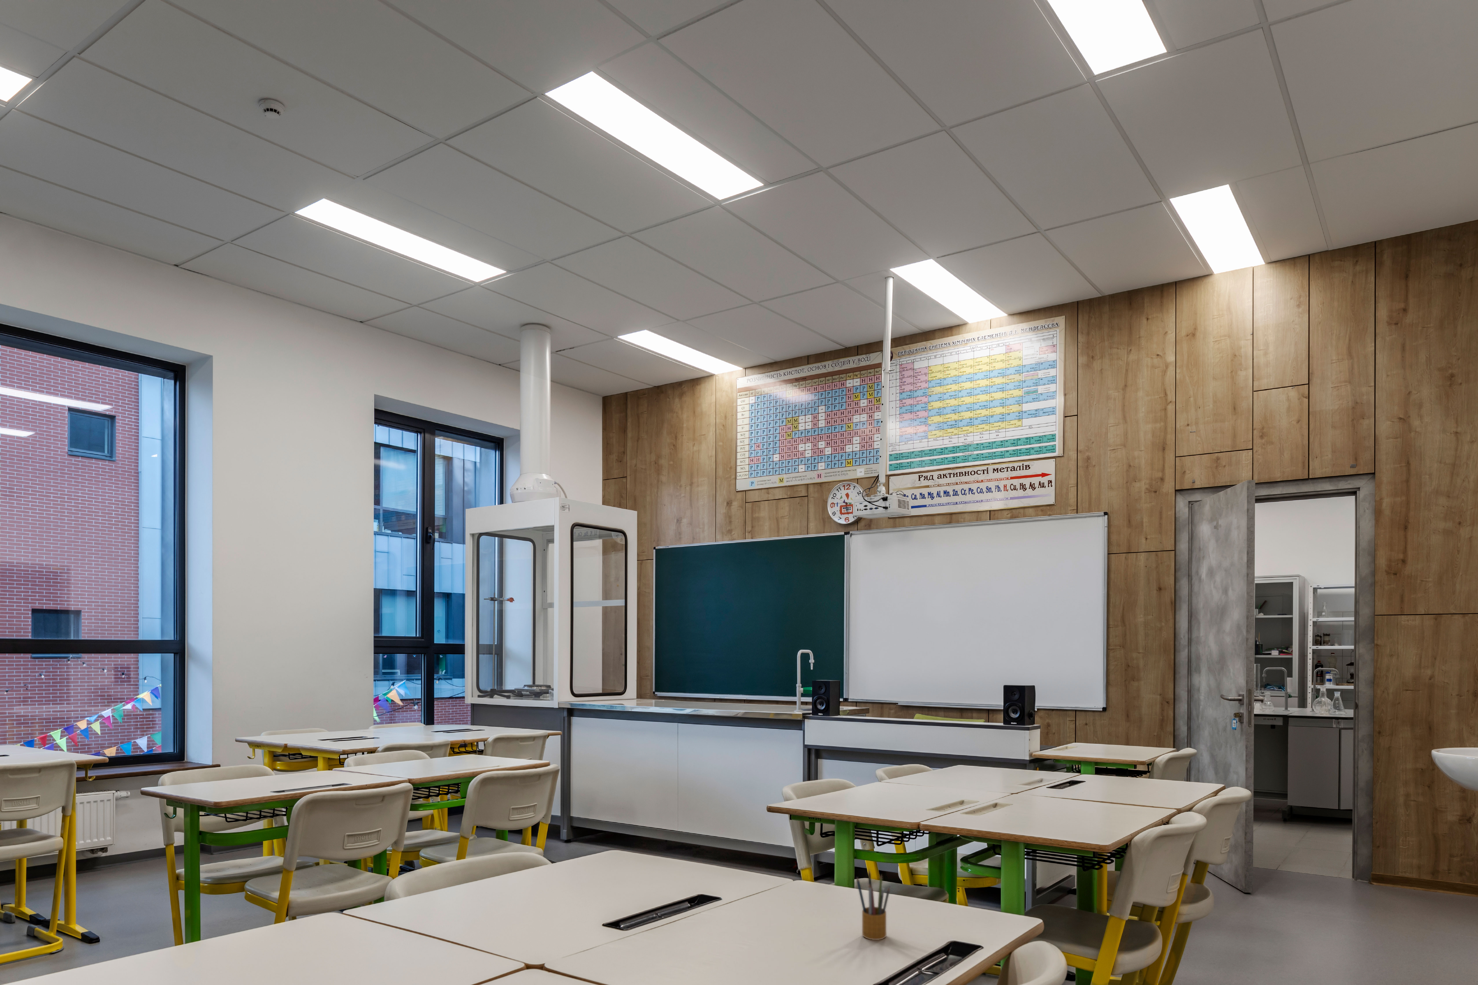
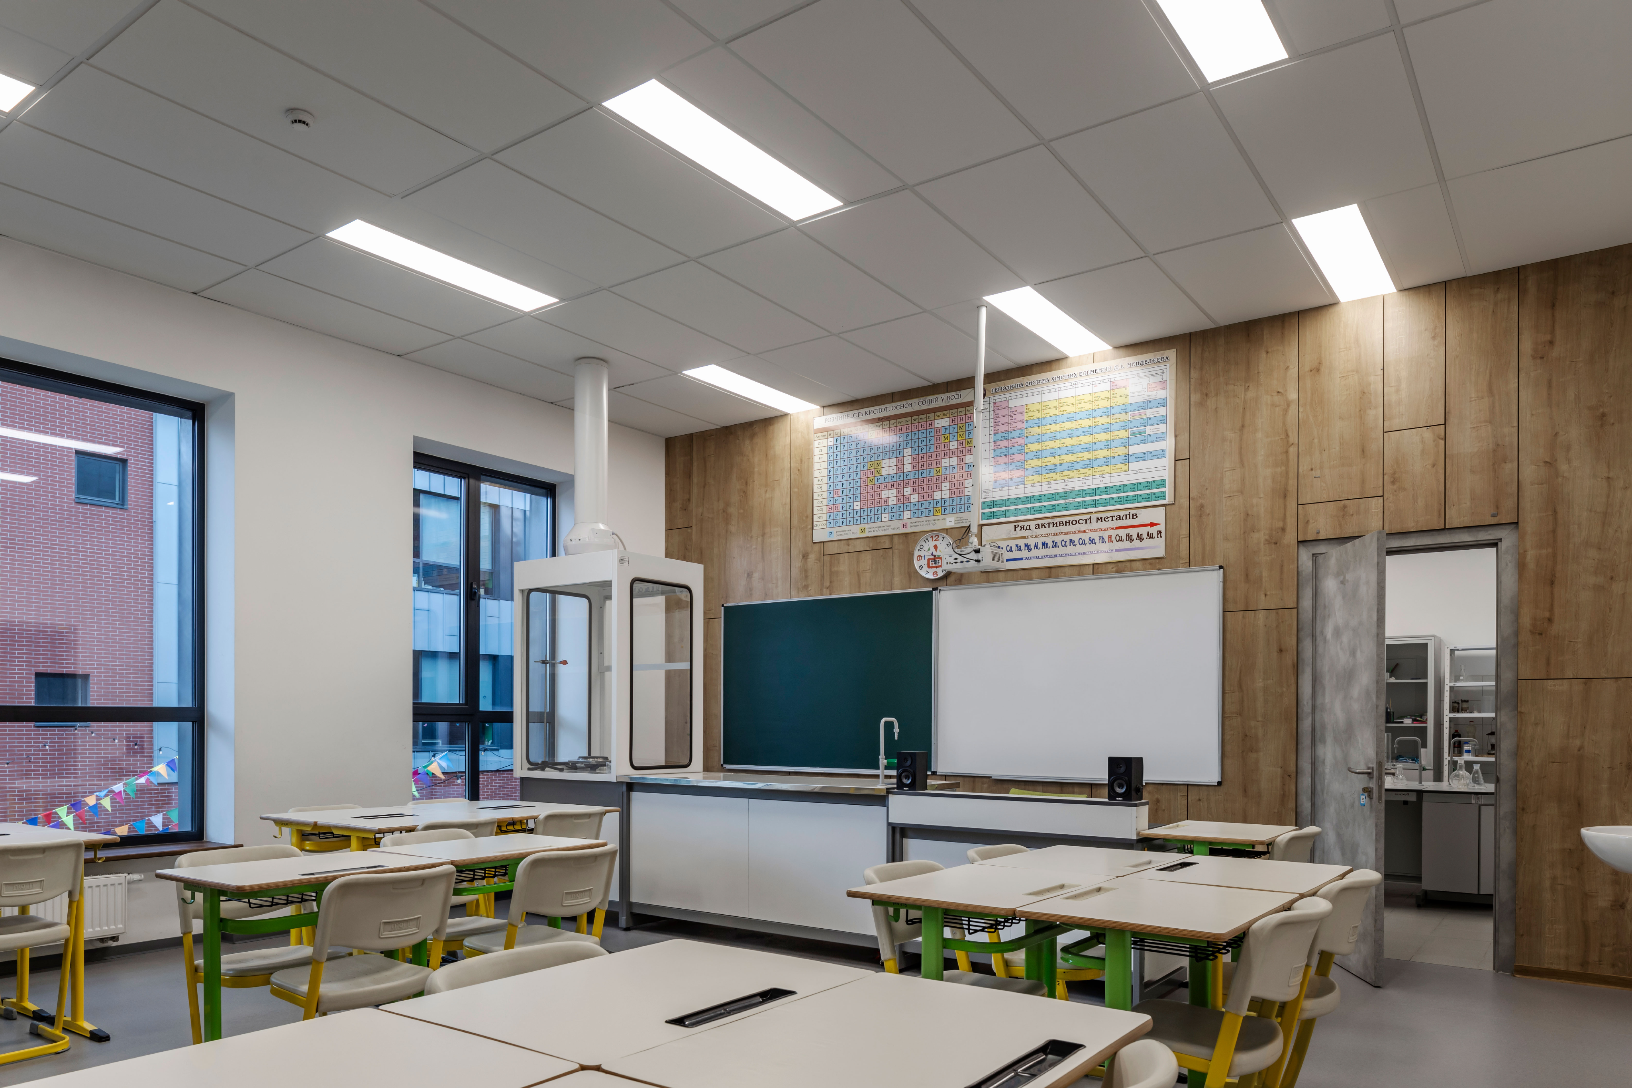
- pencil box [857,868,890,940]
